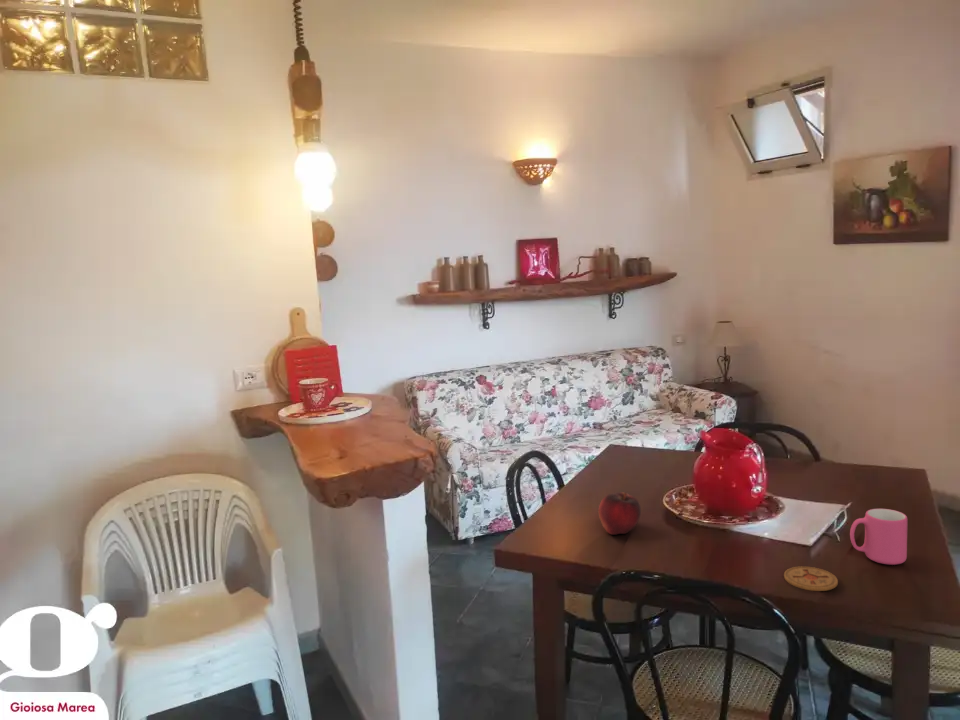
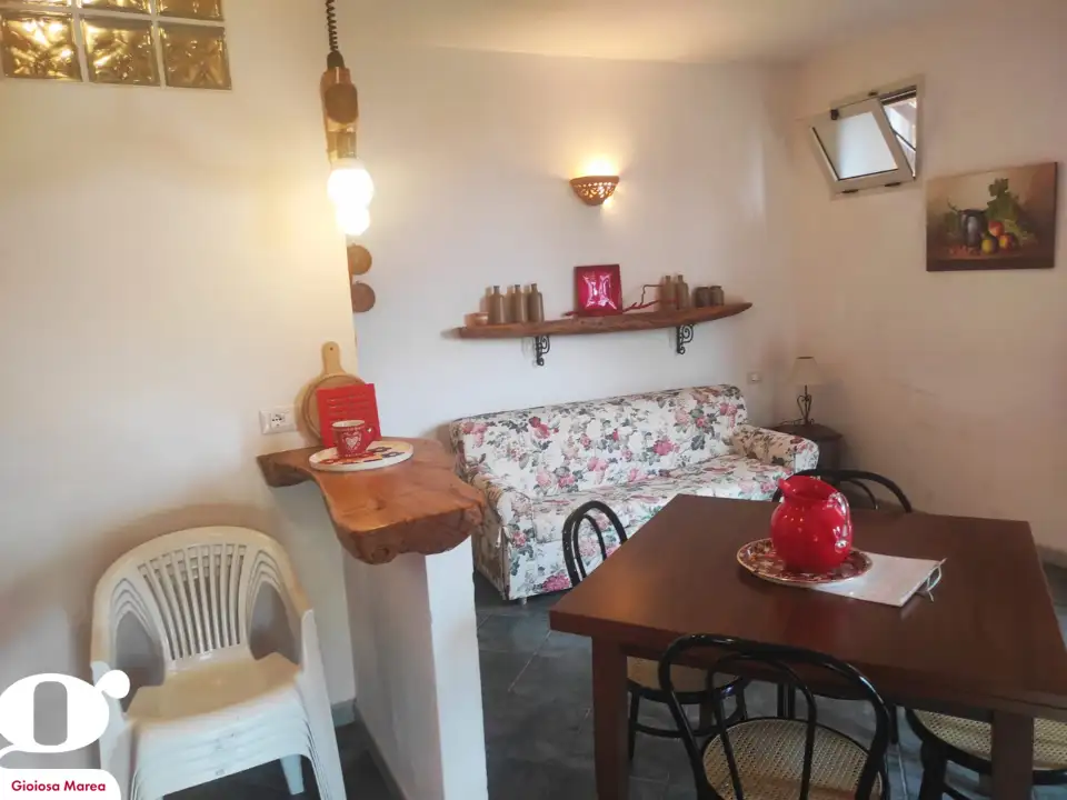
- mug [849,508,908,566]
- fruit [598,491,642,536]
- coaster [783,566,839,592]
